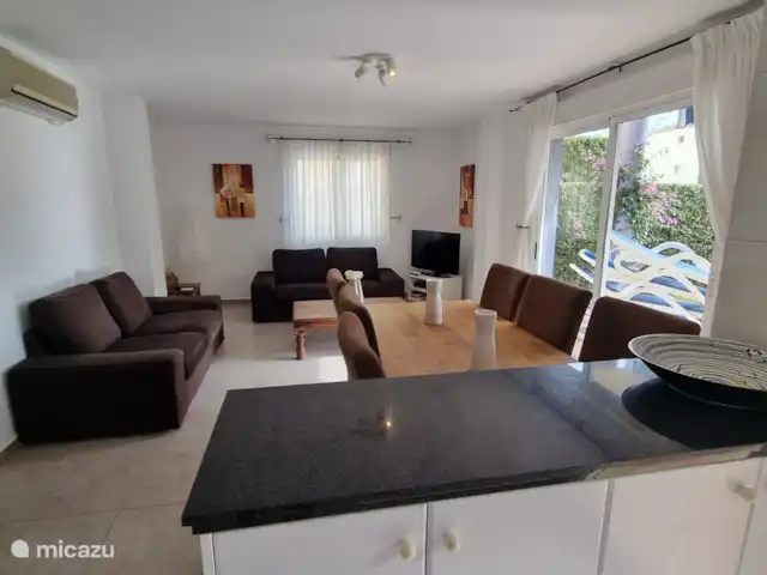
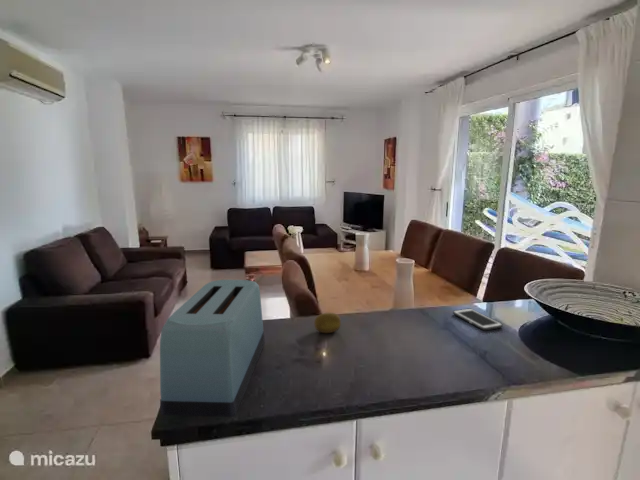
+ cell phone [452,308,504,331]
+ toaster [159,279,266,418]
+ fruit [313,312,342,334]
